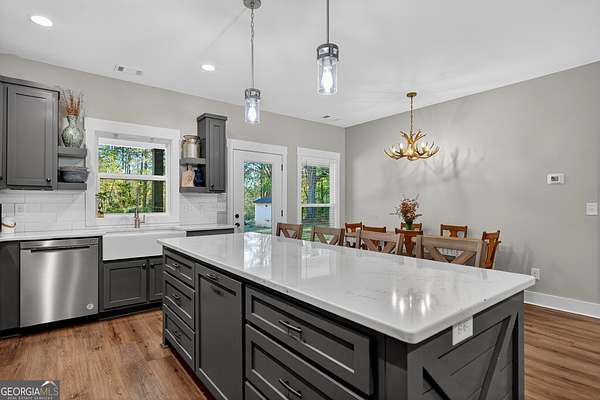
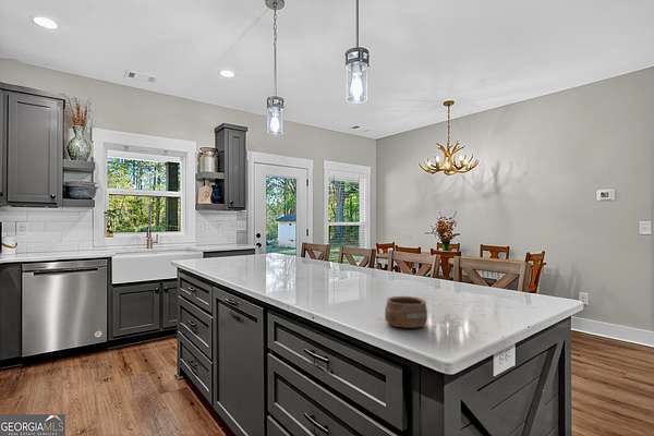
+ pottery [384,295,428,329]
